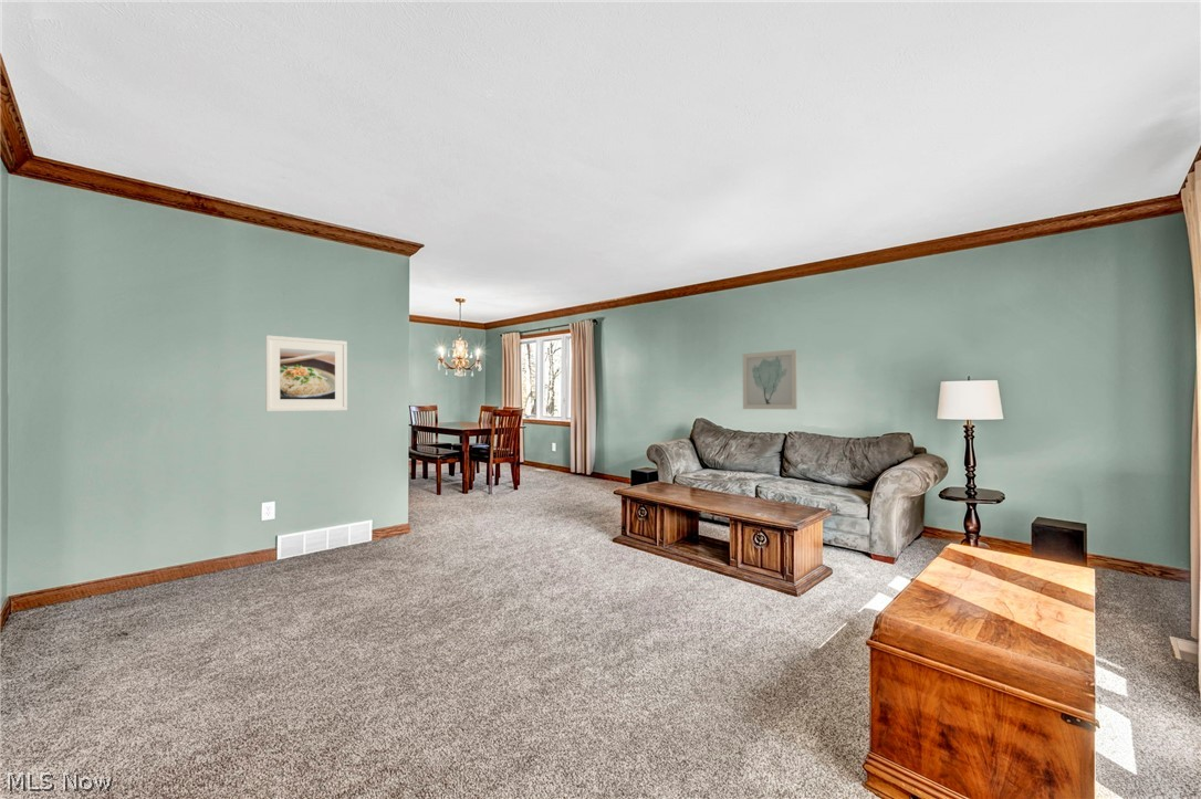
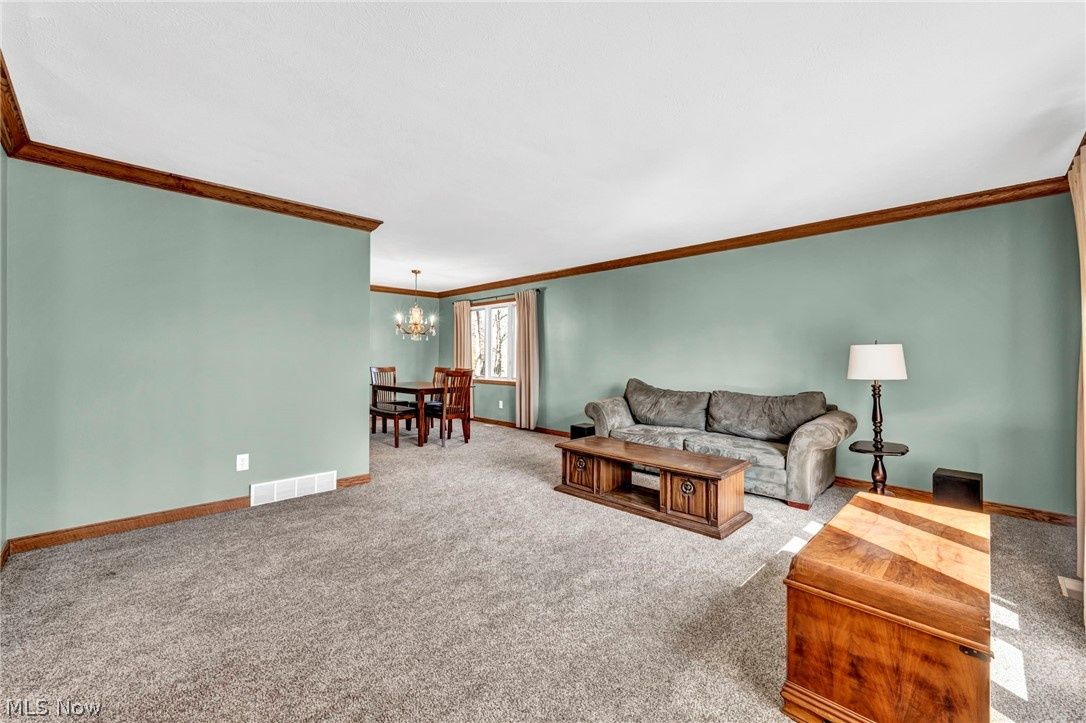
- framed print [264,335,348,412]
- wall art [741,348,798,410]
